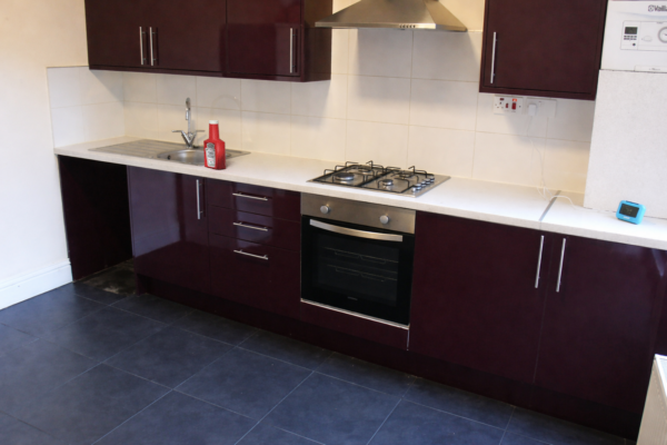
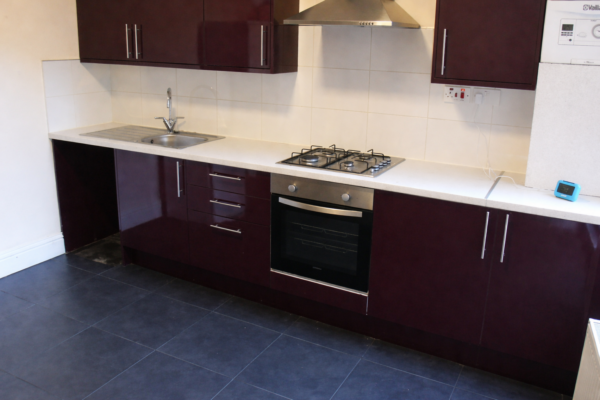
- soap bottle [202,119,227,170]
